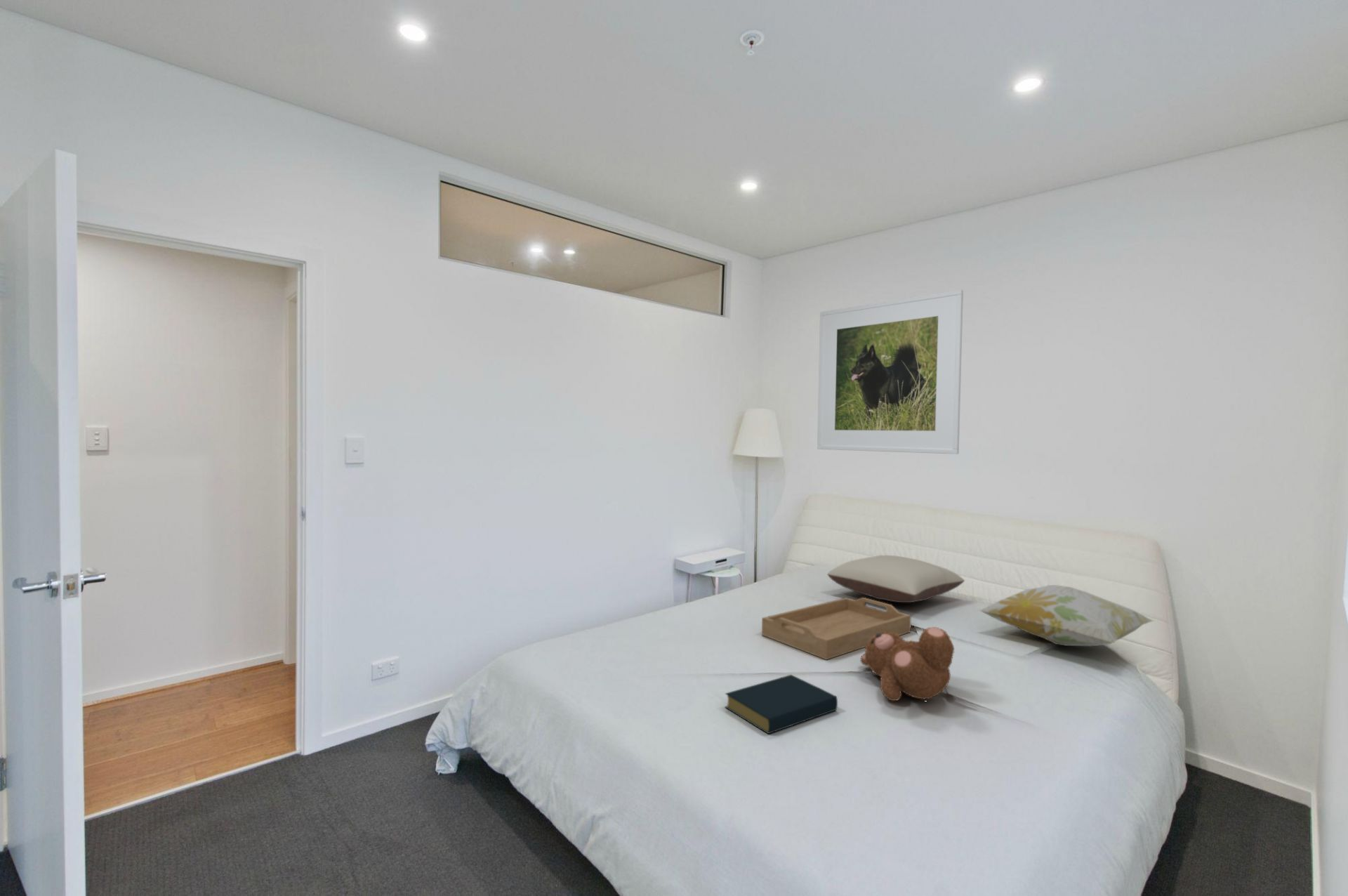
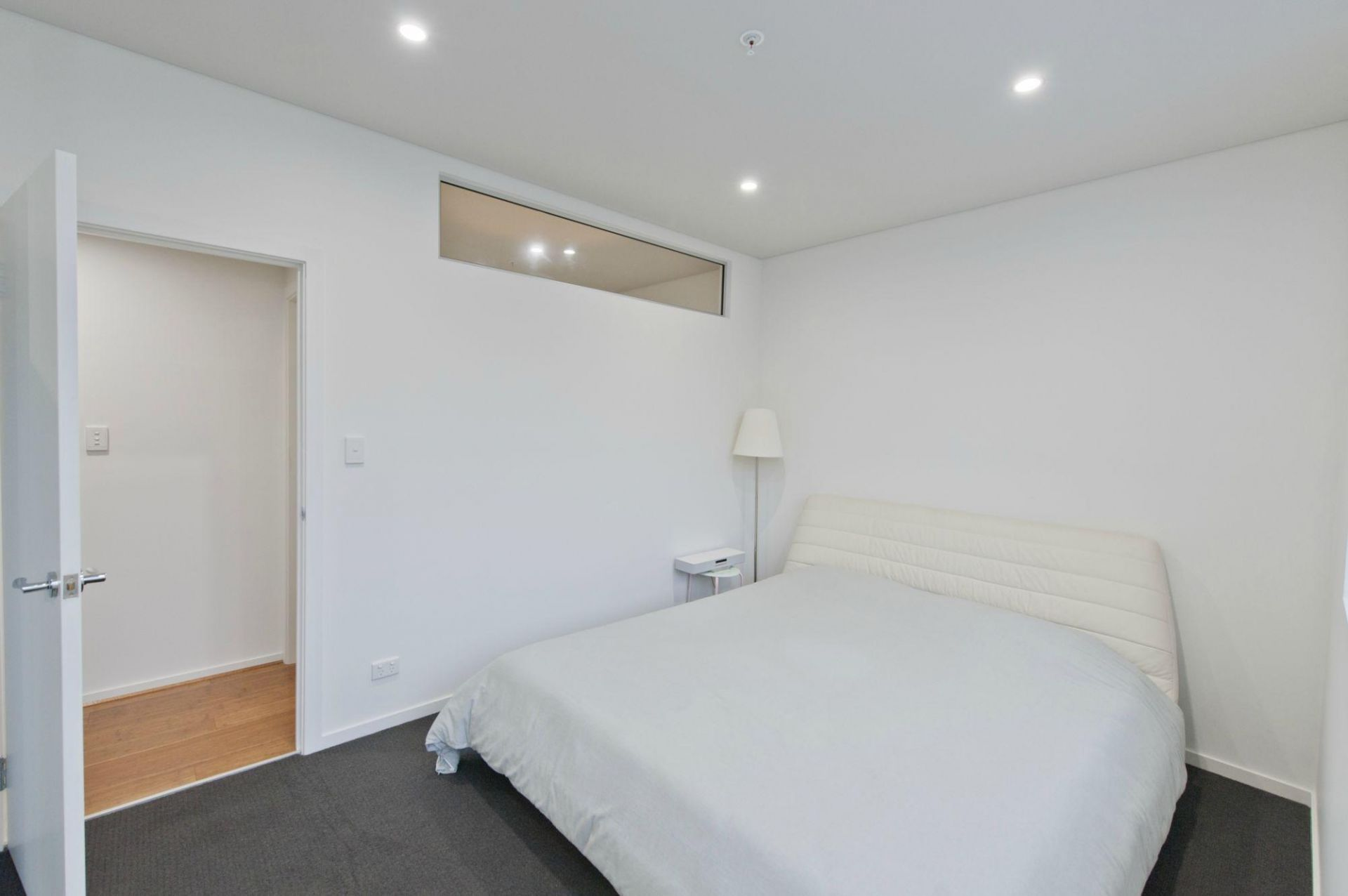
- pillow [826,555,965,603]
- teddy bear [859,626,955,702]
- hardback book [725,674,838,734]
- serving tray [761,597,912,661]
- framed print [817,289,964,455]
- decorative pillow [979,584,1155,647]
